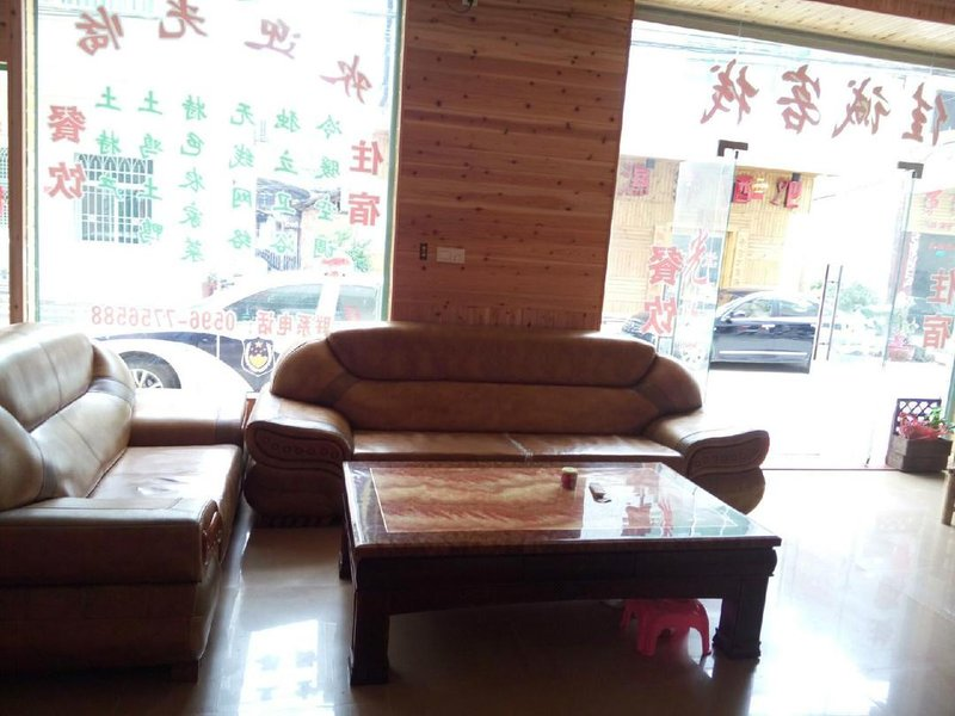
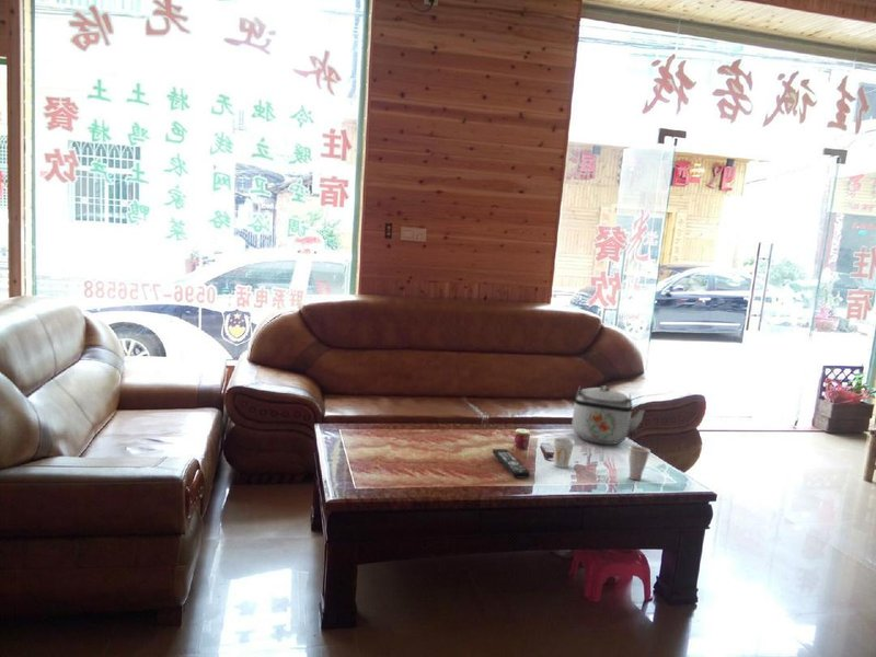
+ remote control [492,448,531,480]
+ cup [553,437,576,469]
+ kettle [570,384,646,446]
+ cup [627,445,652,481]
